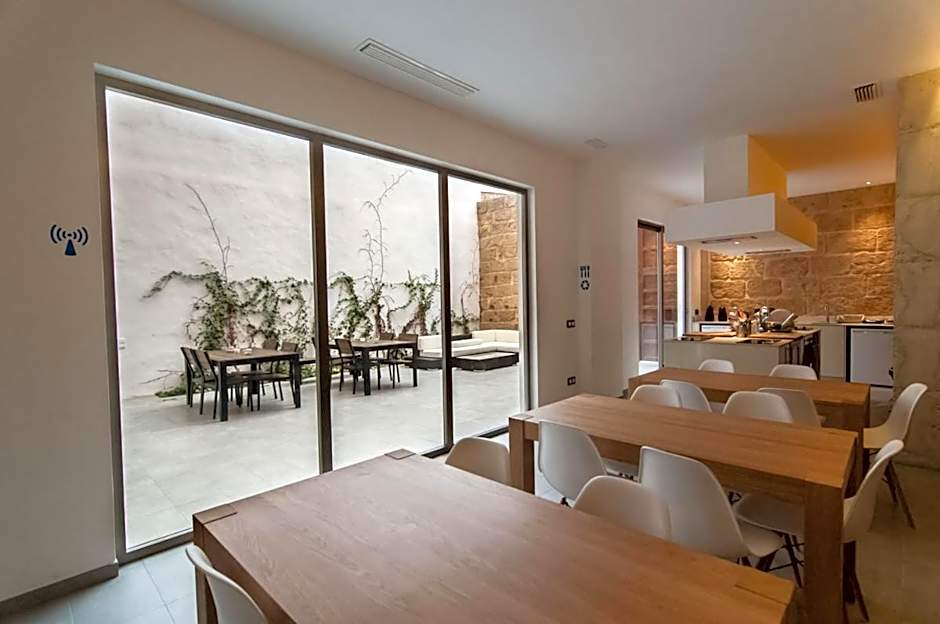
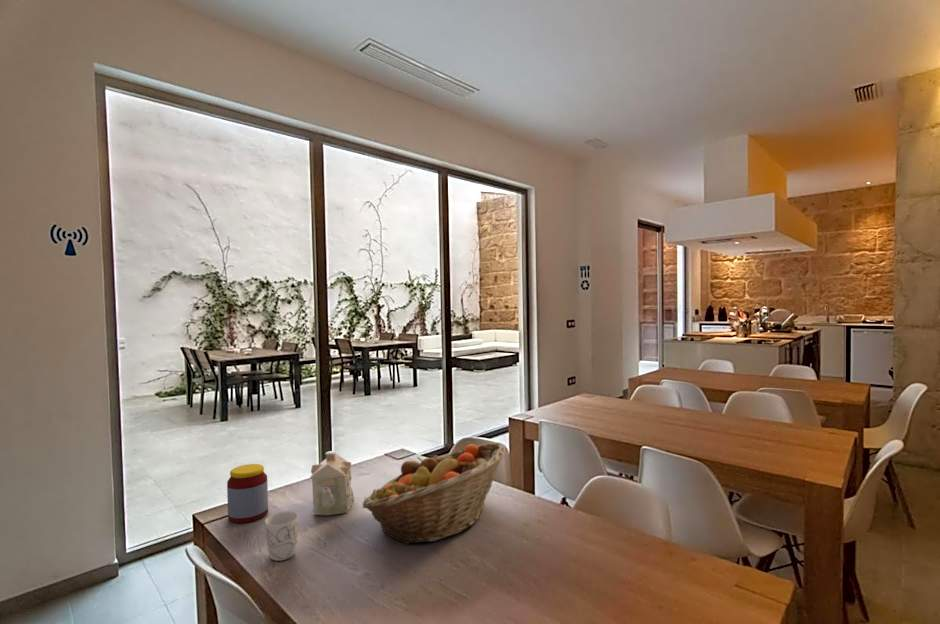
+ teapot [309,450,355,516]
+ mug [264,511,299,562]
+ jar [226,463,269,524]
+ fruit basket [361,442,506,545]
